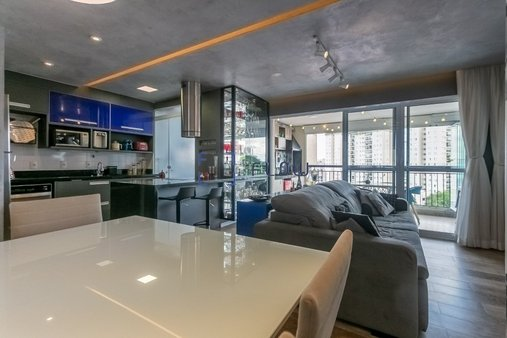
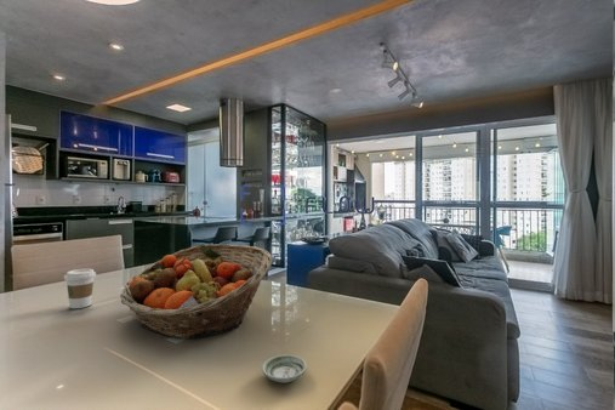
+ saucer [261,354,308,385]
+ coffee cup [63,268,97,309]
+ fruit basket [119,243,273,340]
